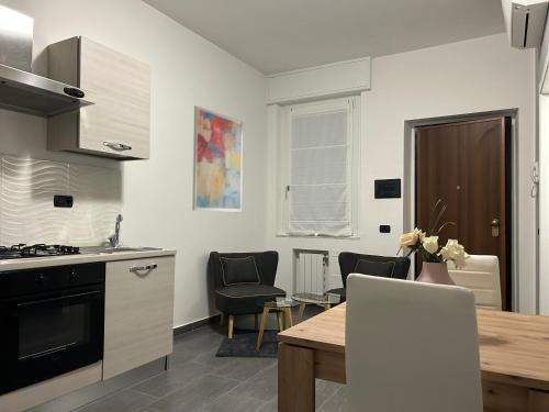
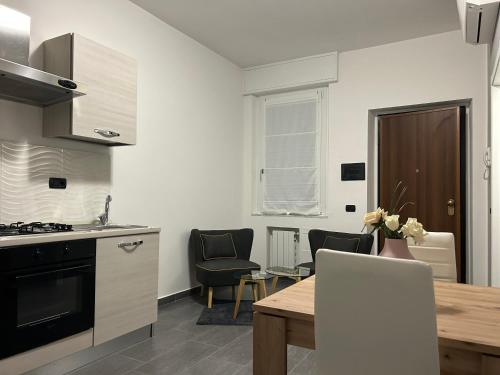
- wall art [191,104,244,213]
